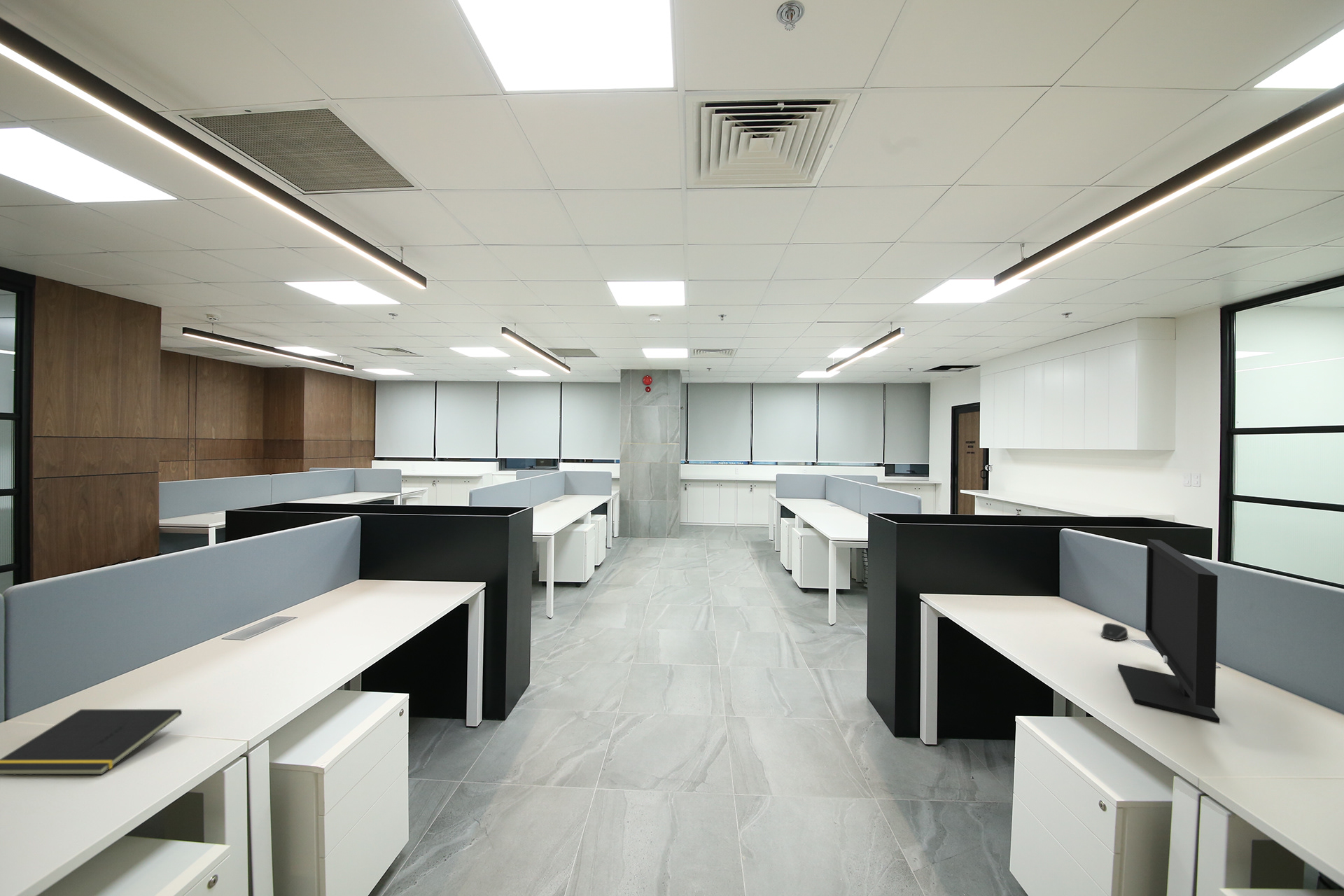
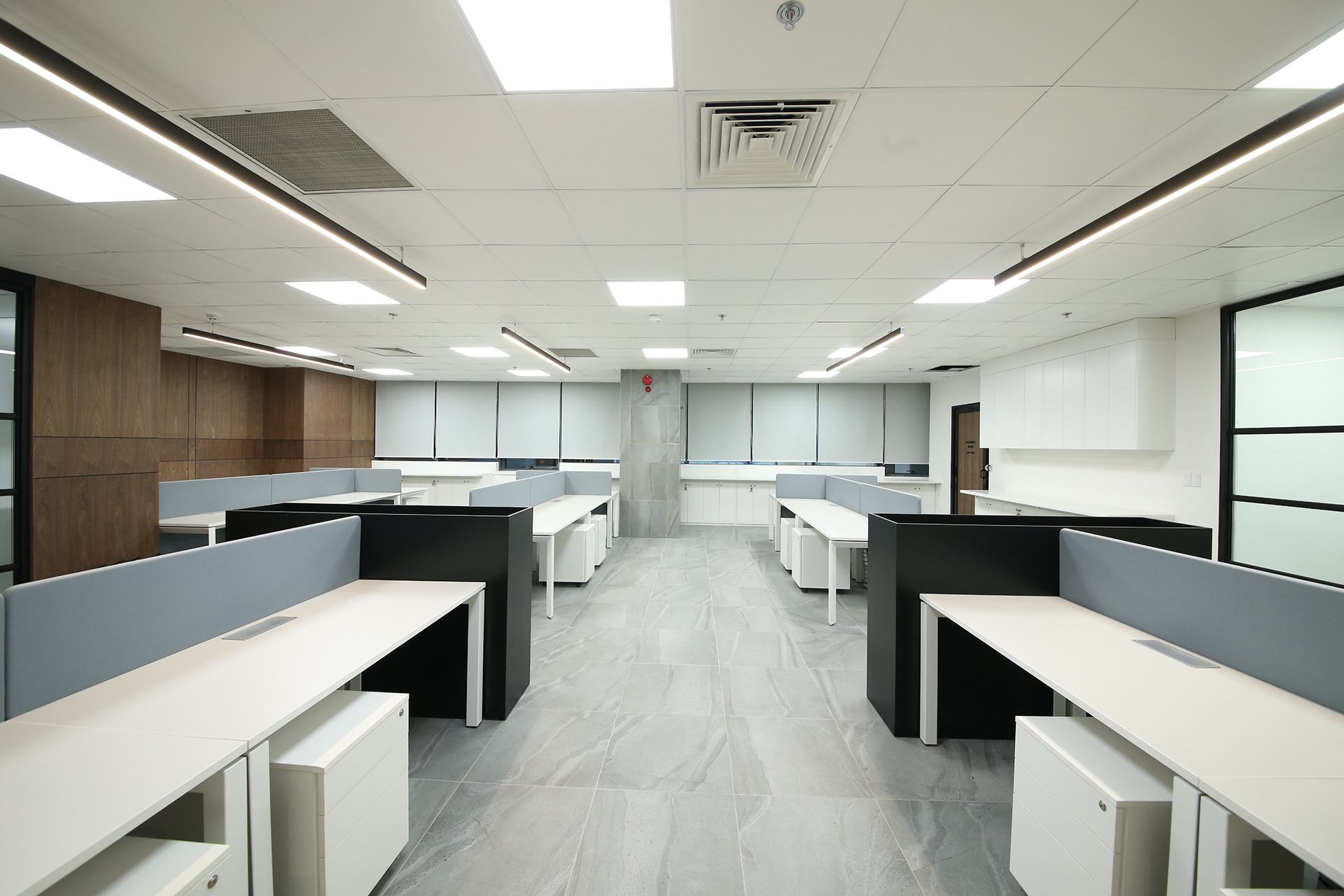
- computer mouse [1100,622,1128,641]
- monitor [1117,538,1220,723]
- notepad [0,708,183,776]
